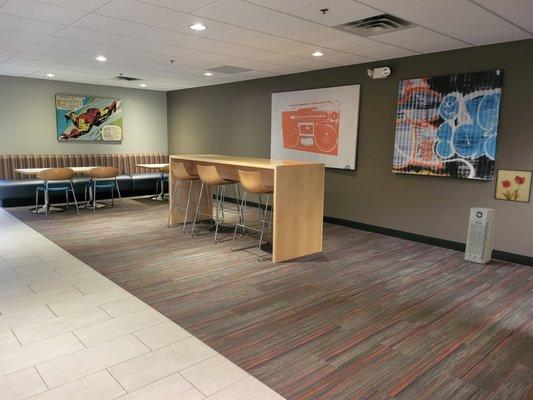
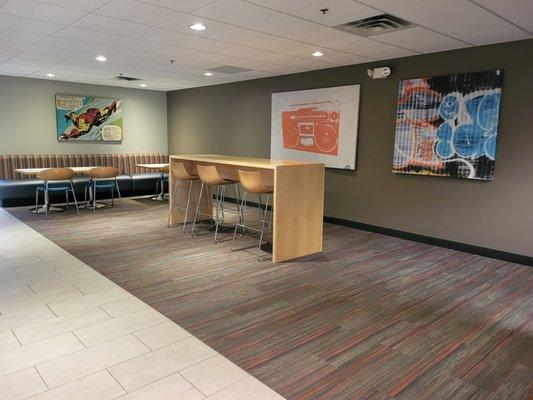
- air purifier [464,207,496,264]
- wall art [493,168,533,204]
